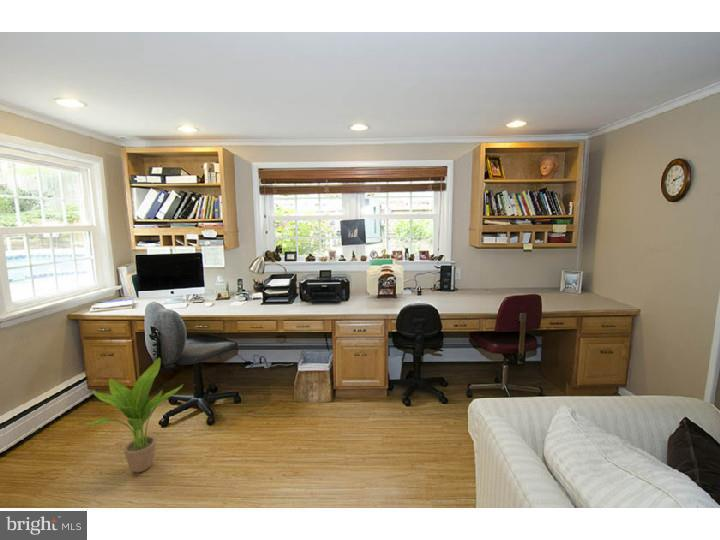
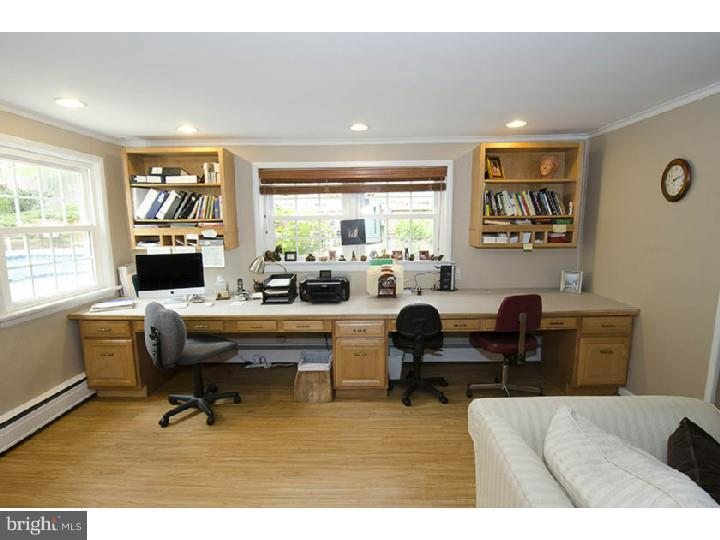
- potted plant [83,357,184,473]
